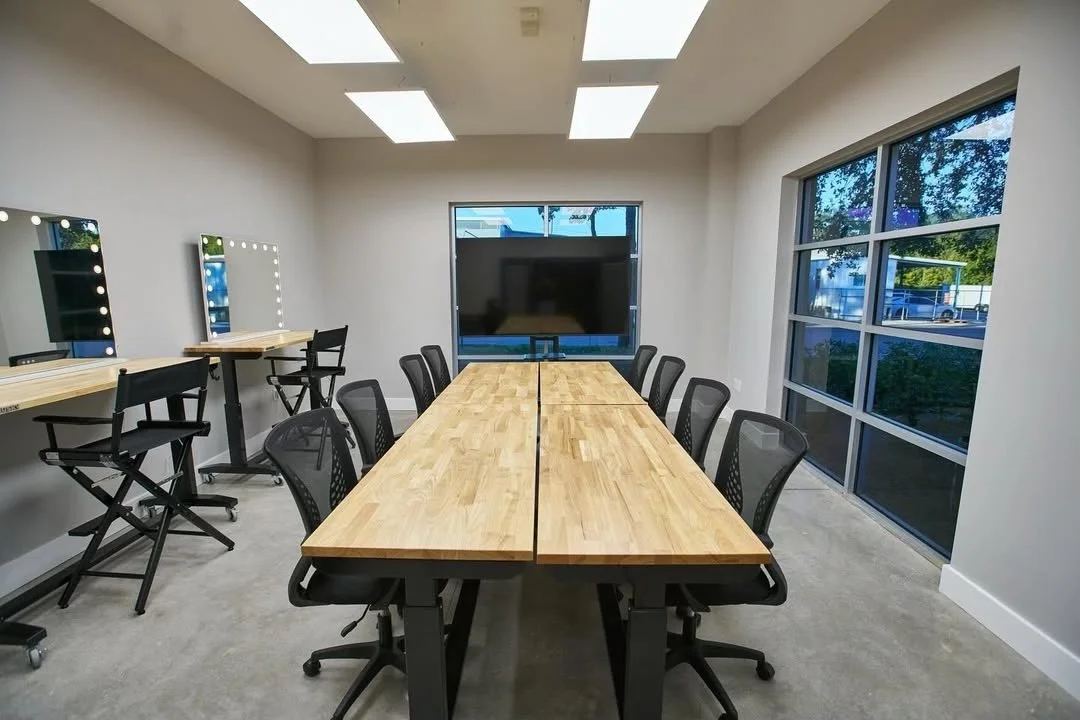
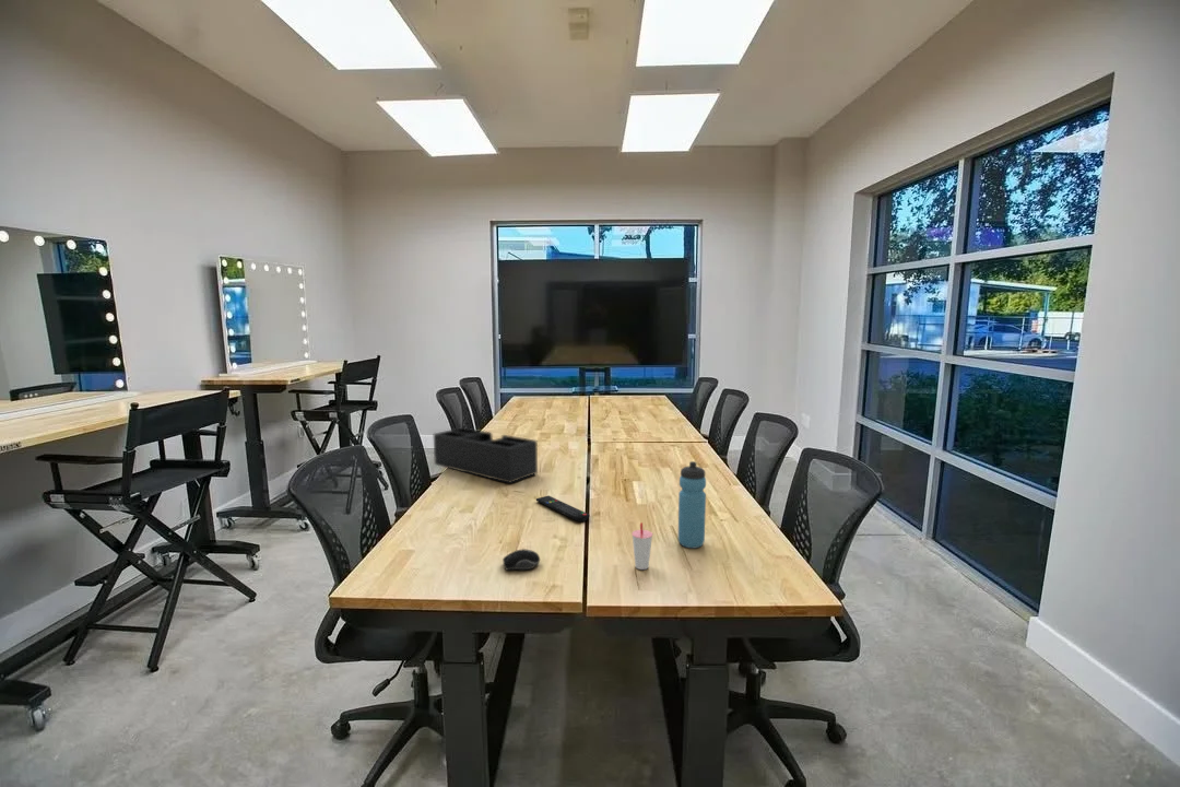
+ remote control [535,495,591,522]
+ desk organizer [433,426,539,484]
+ cup [630,521,653,571]
+ water bottle [677,460,707,549]
+ computer mouse [502,548,541,572]
